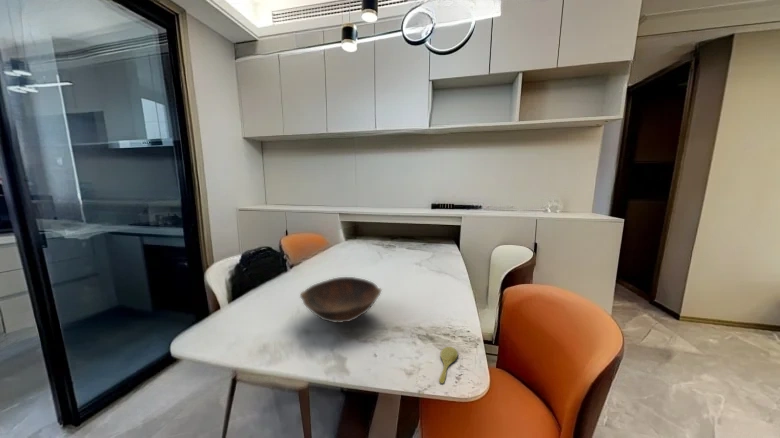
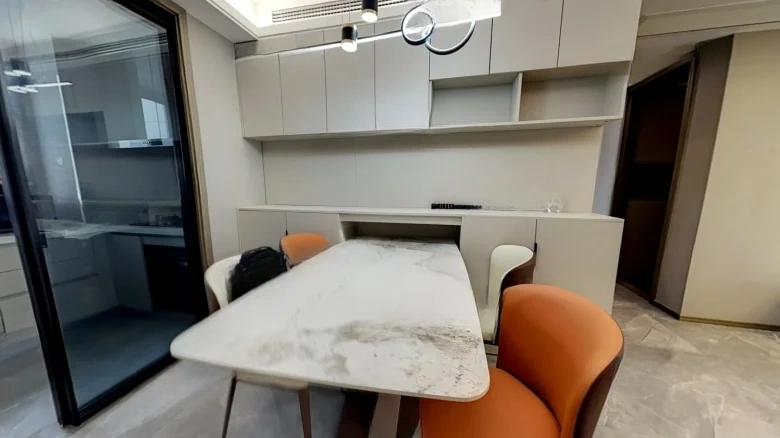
- spoon [438,346,459,385]
- bowl [299,276,383,324]
